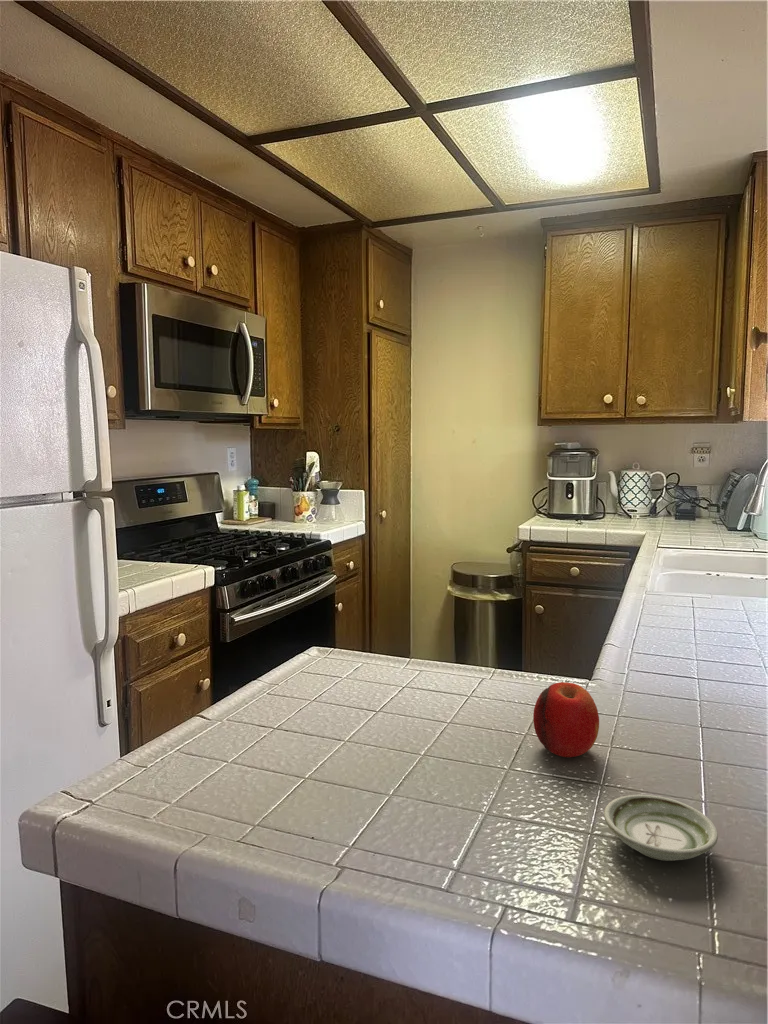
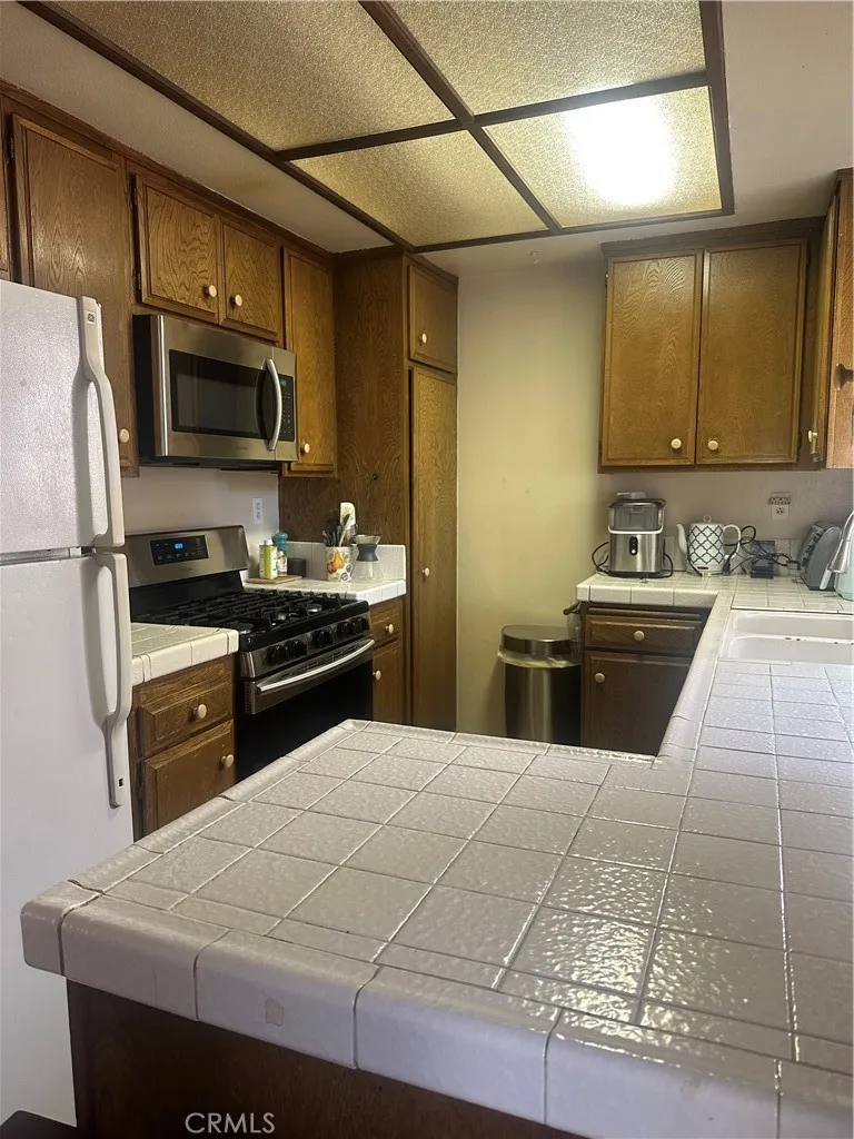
- fruit [532,681,600,758]
- saucer [603,794,719,862]
